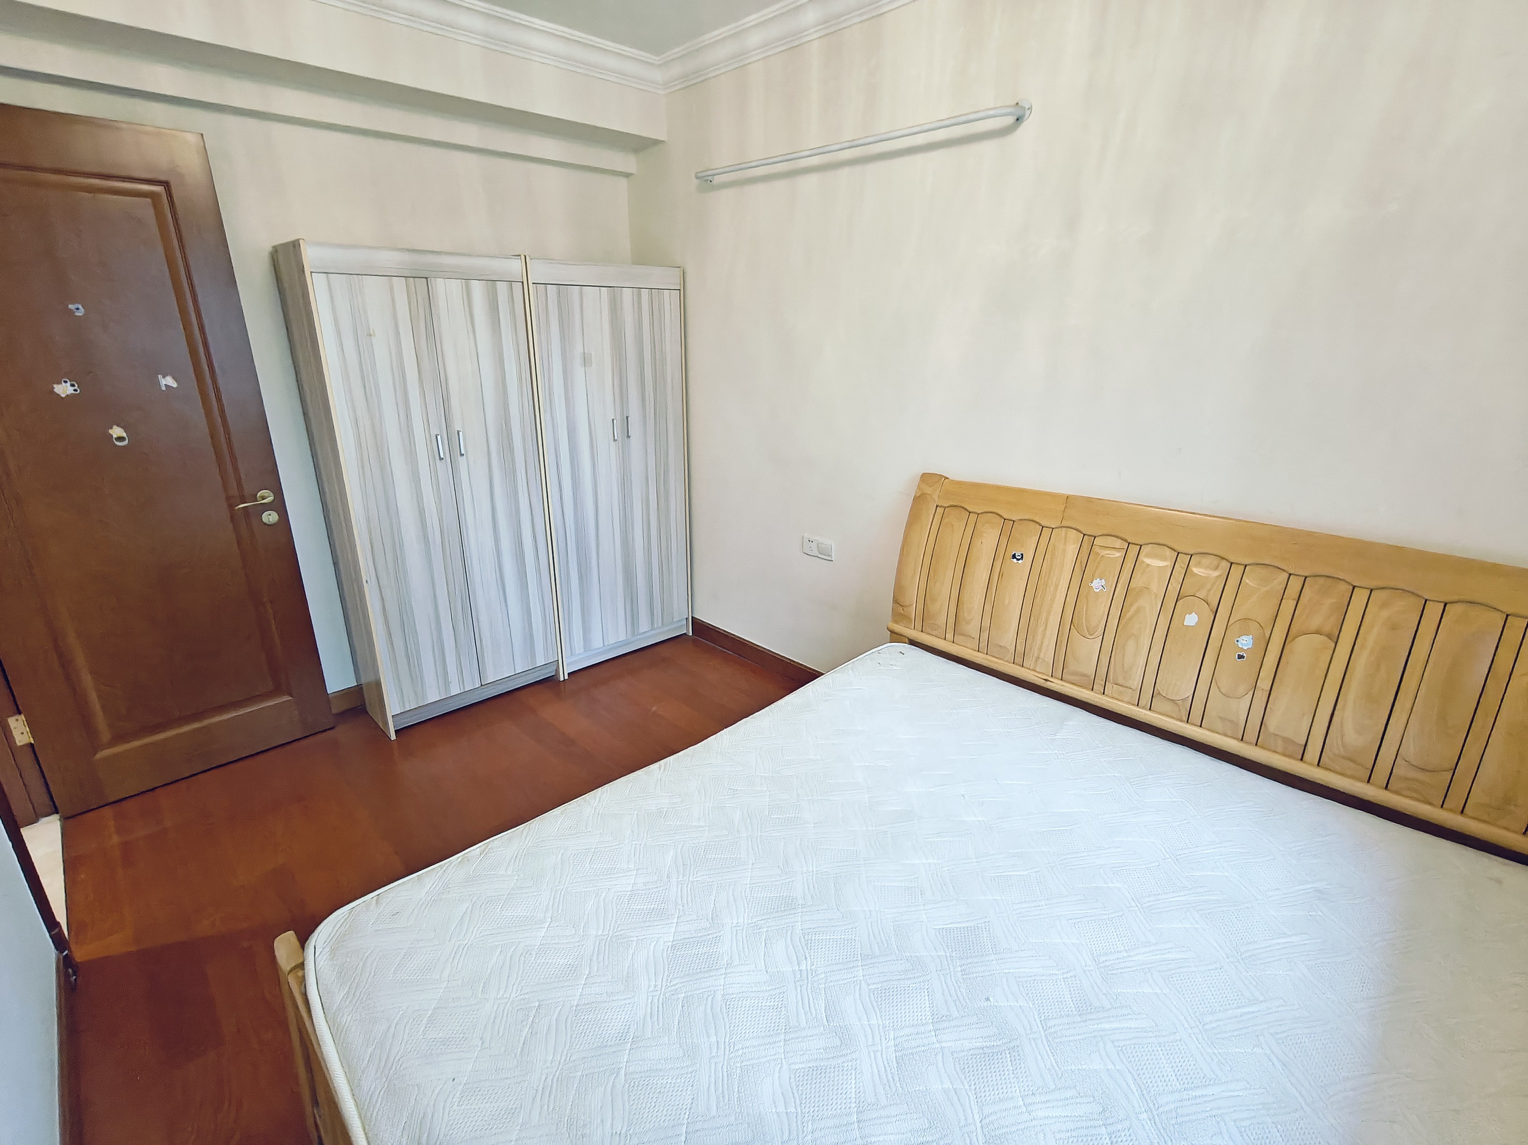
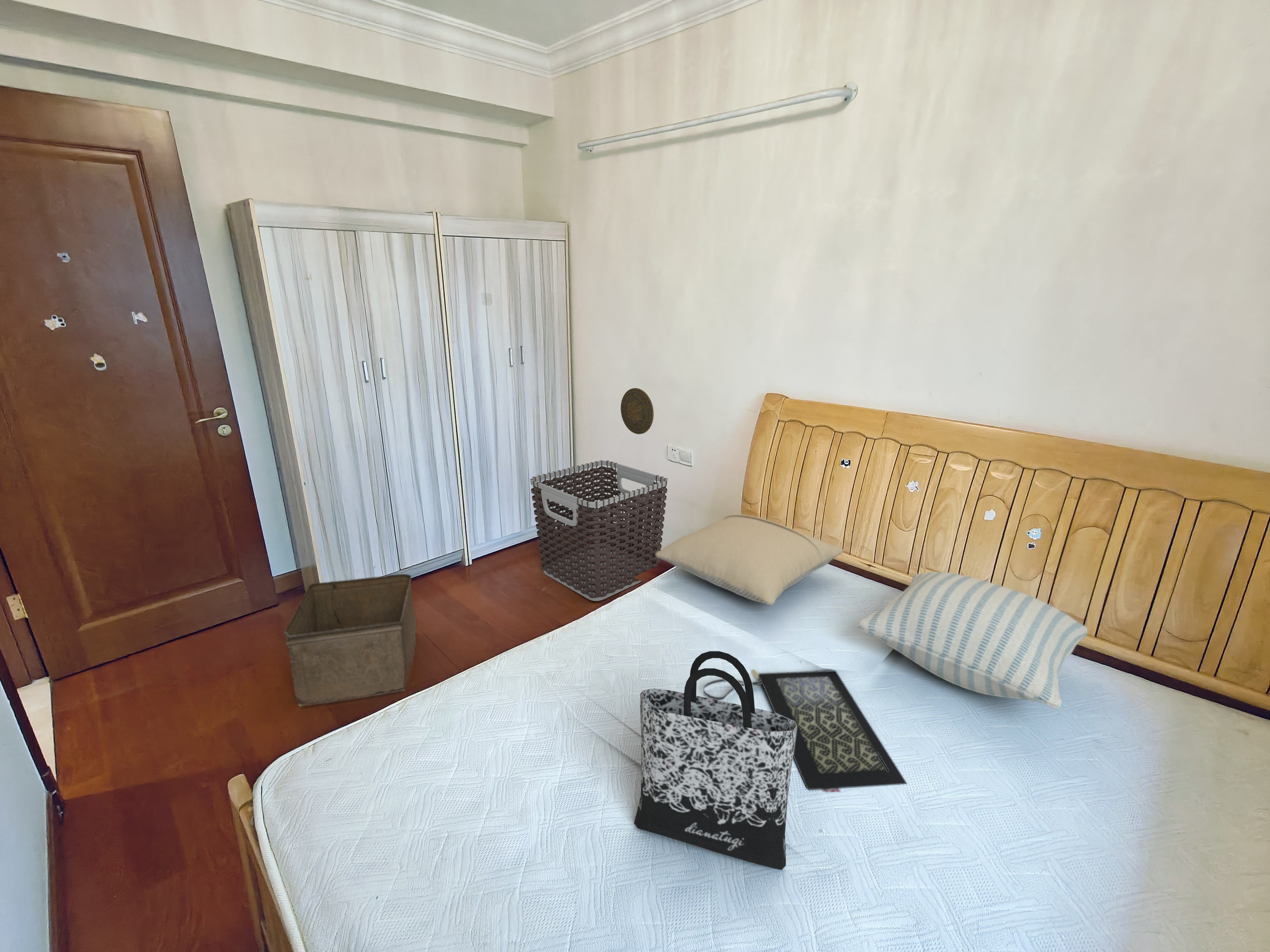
+ pillow [858,572,1088,710]
+ decorative plate [620,388,654,435]
+ storage bin [284,573,417,707]
+ clutch bag [703,669,908,793]
+ clothes hamper [530,460,668,602]
+ pillow [656,514,844,605]
+ tote bag [634,651,796,870]
